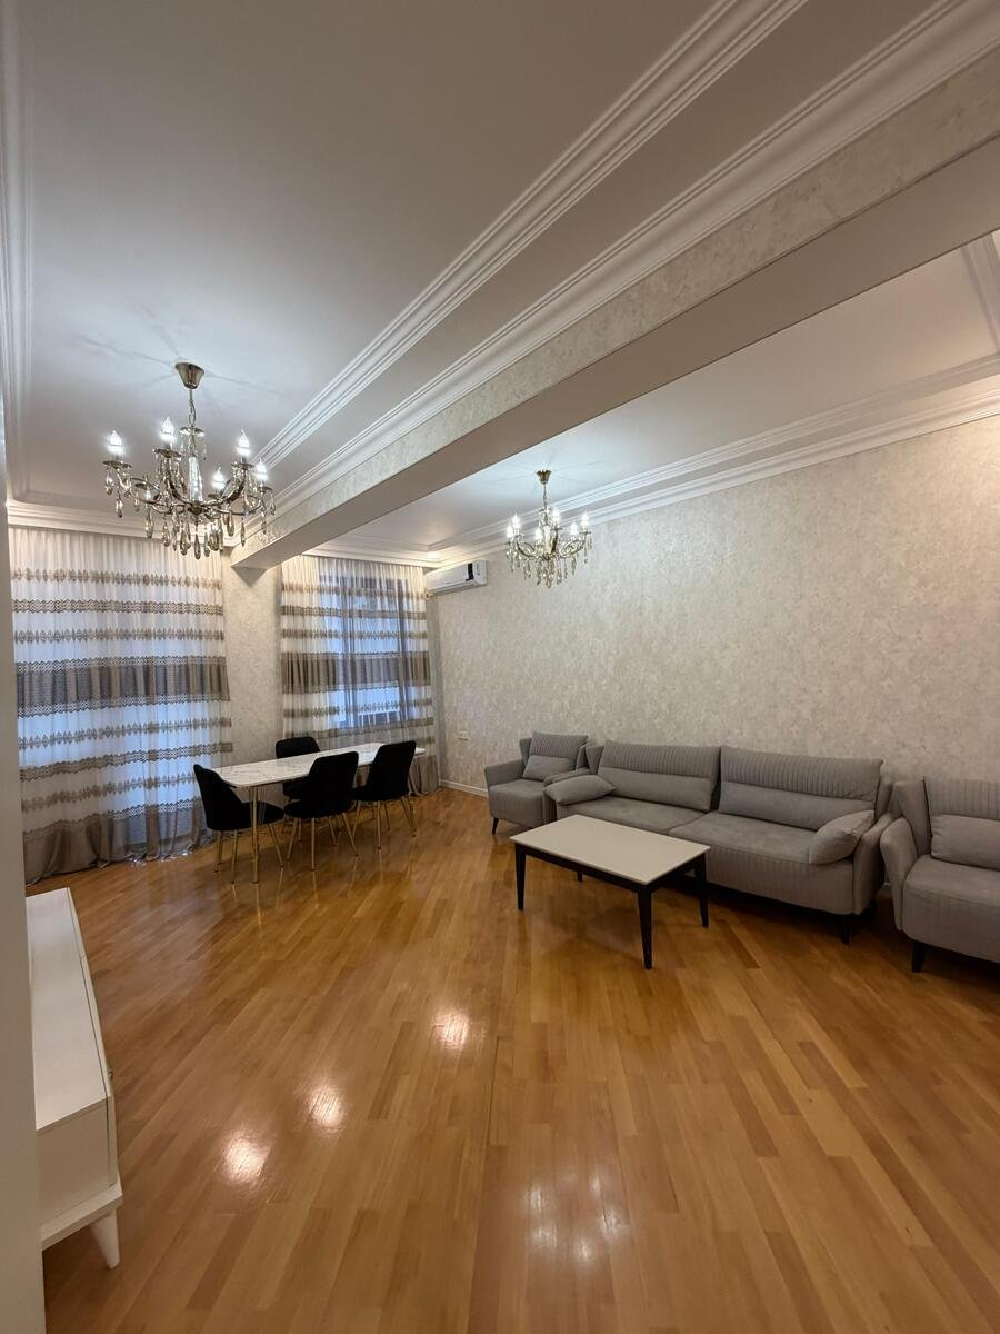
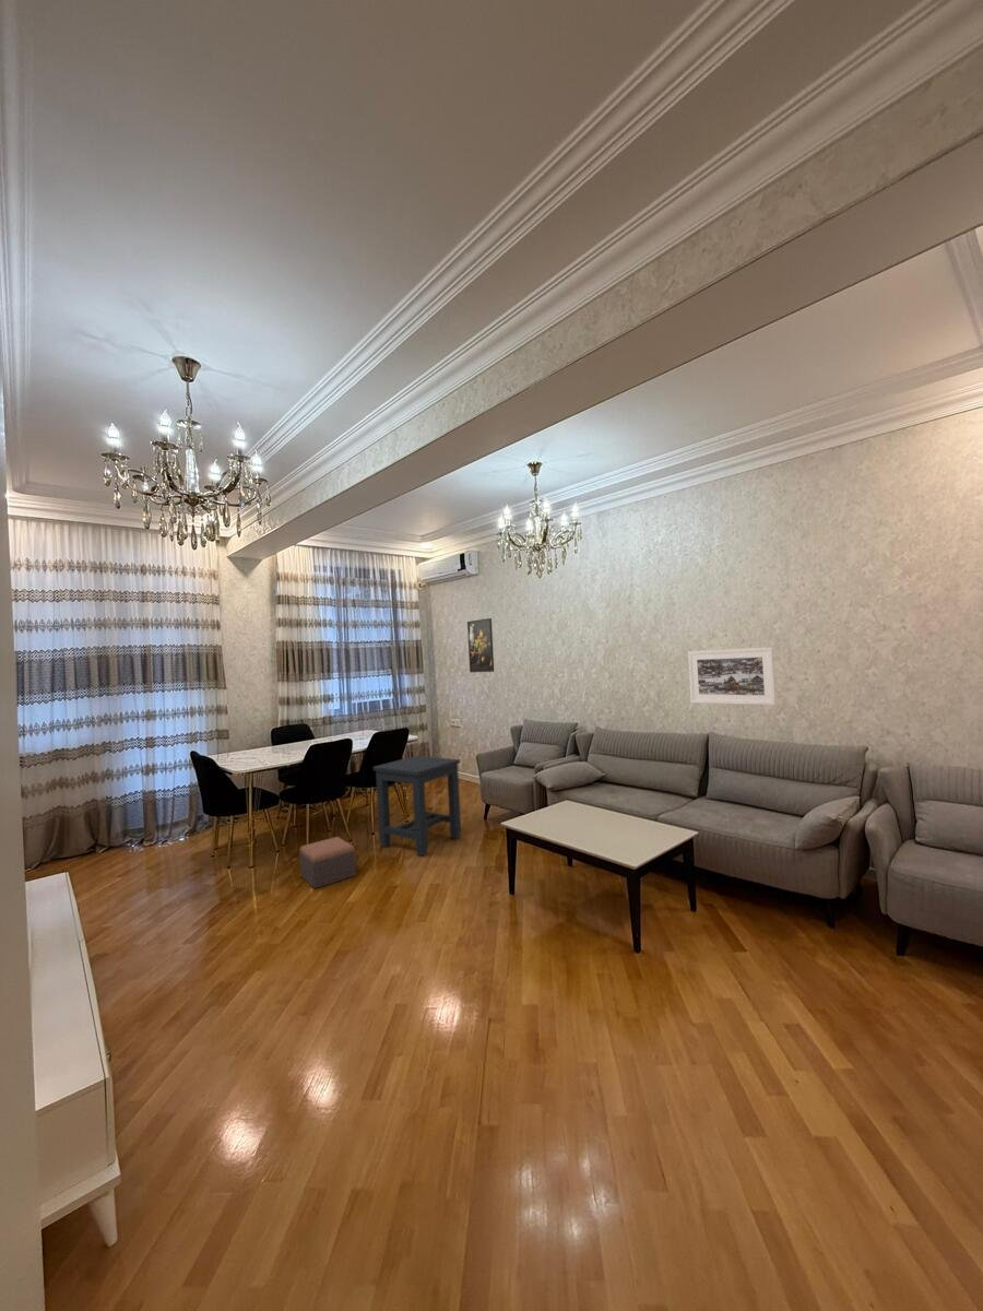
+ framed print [466,617,495,673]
+ footstool [298,836,357,889]
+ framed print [687,646,778,706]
+ side table [372,755,462,858]
